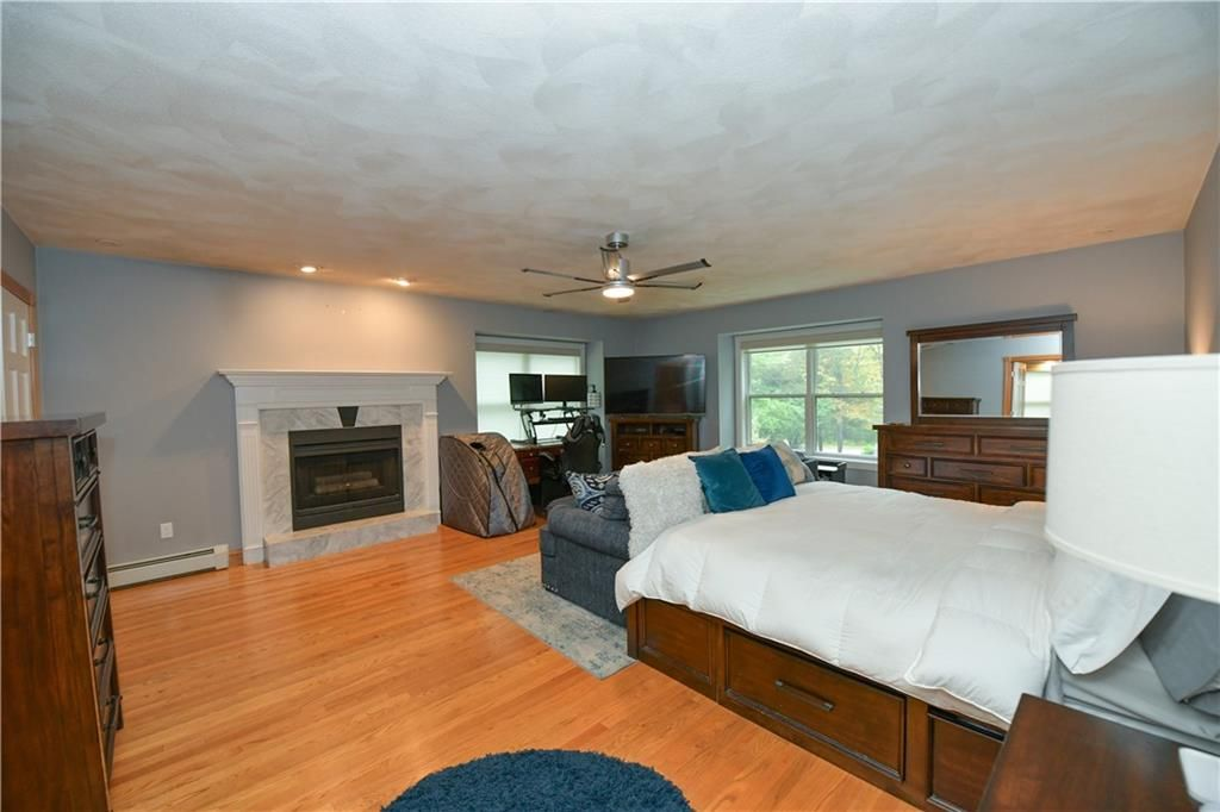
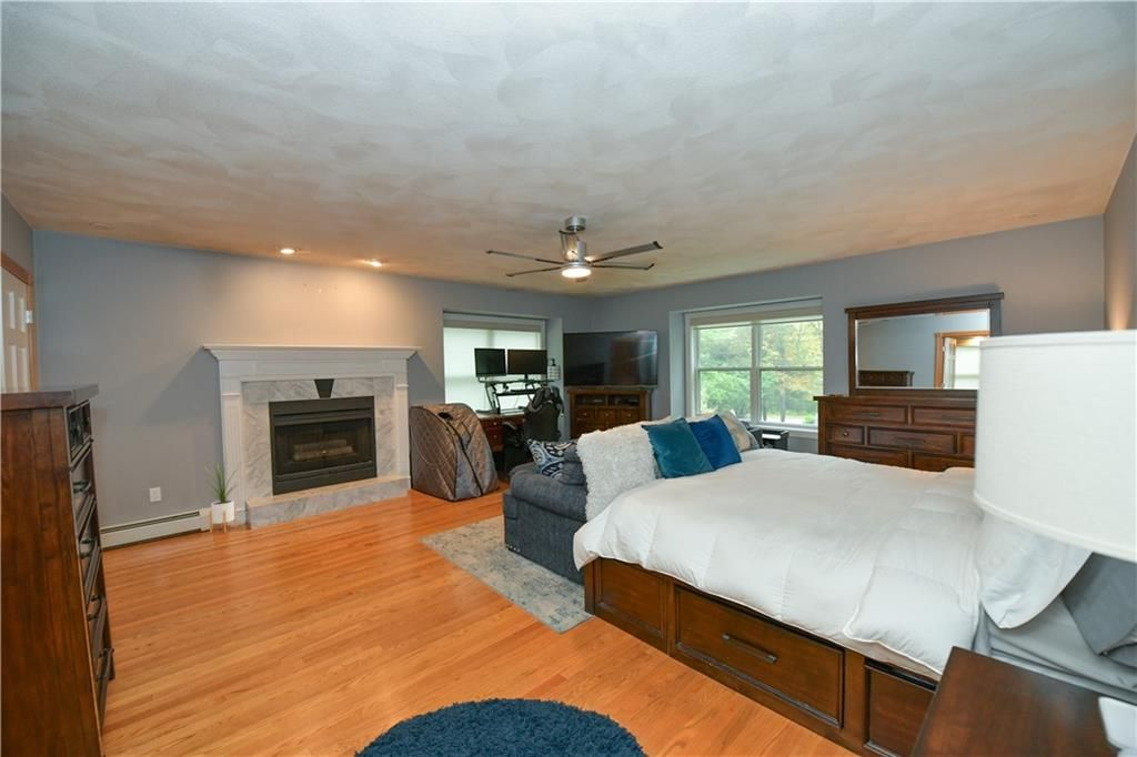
+ house plant [197,455,248,534]
